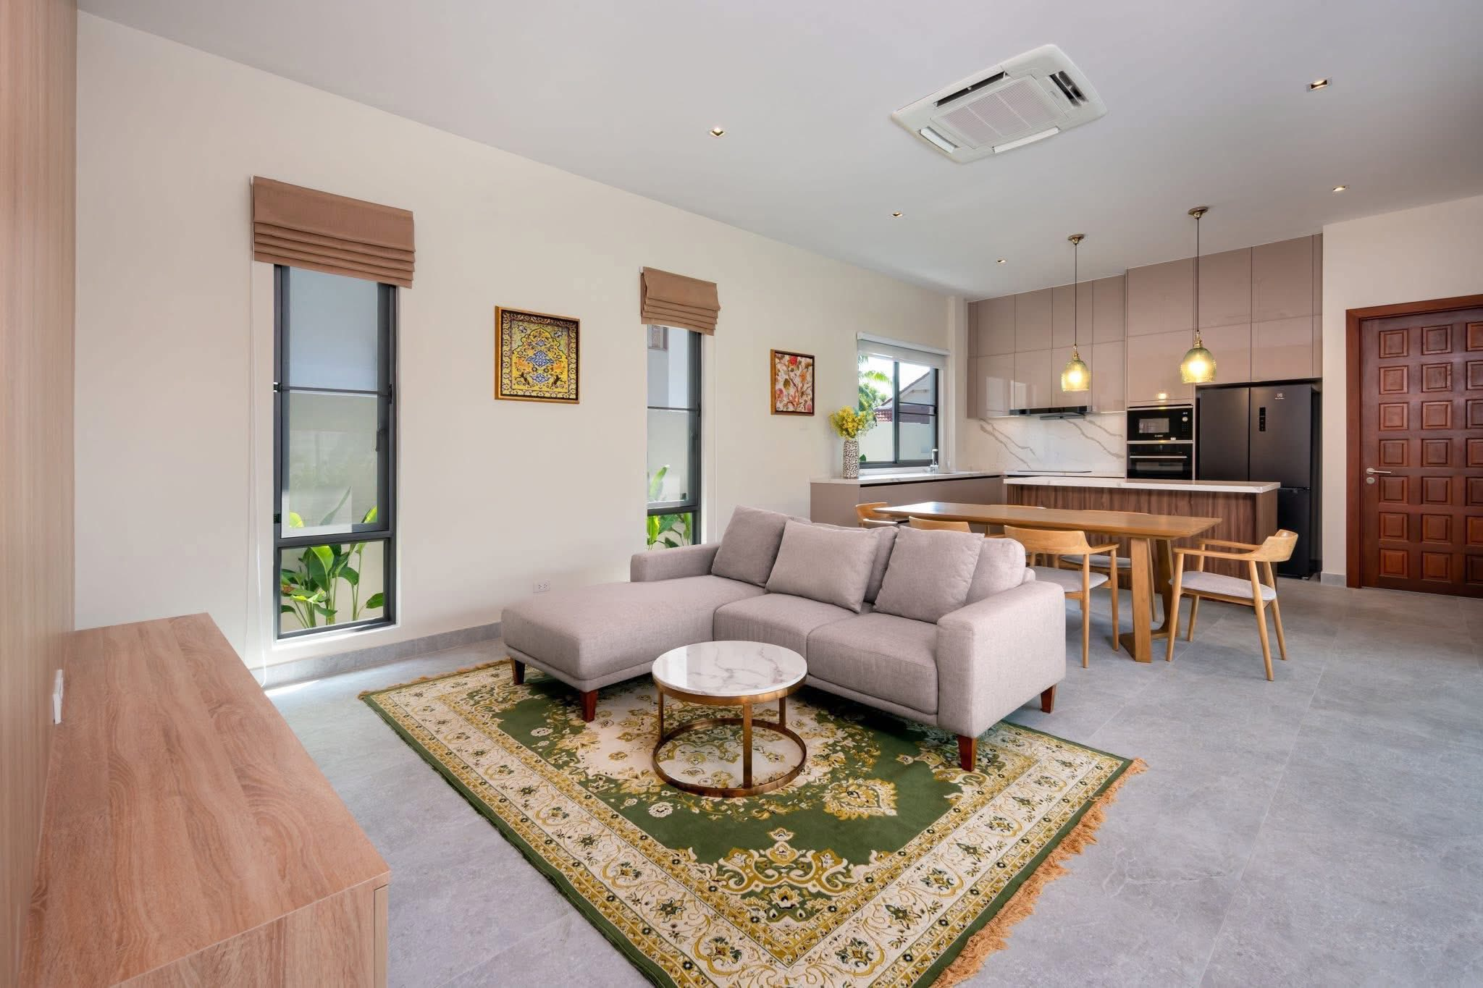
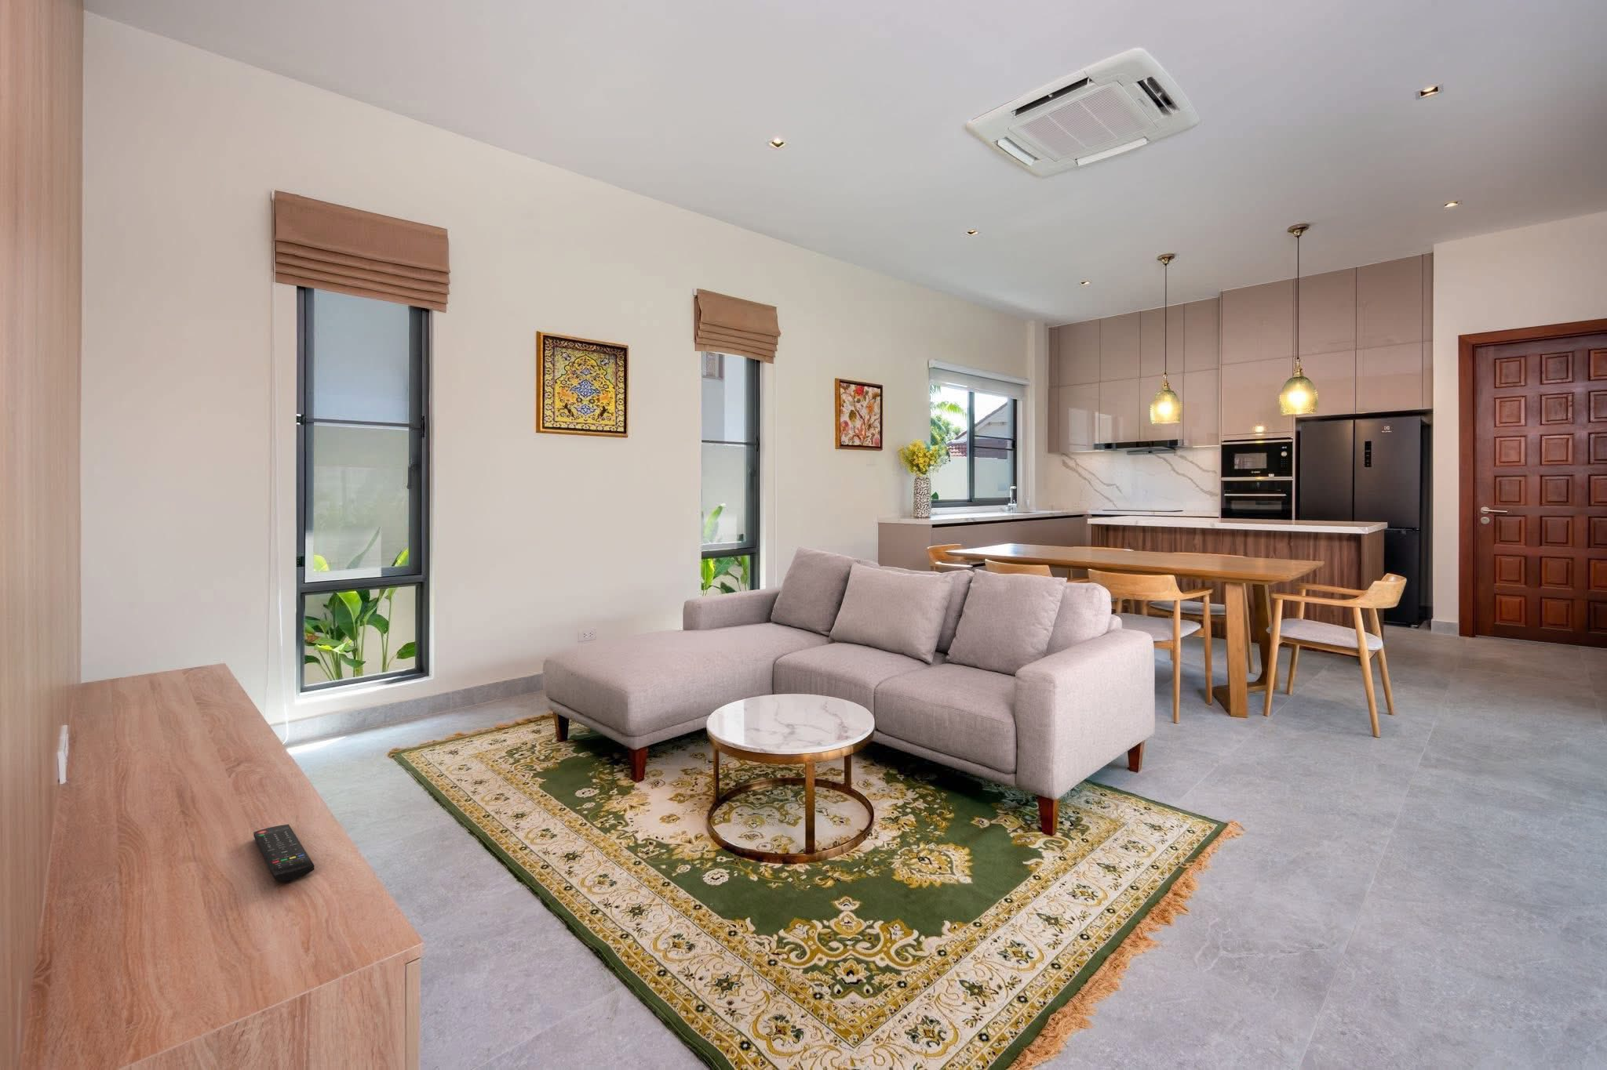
+ remote control [252,824,315,881]
